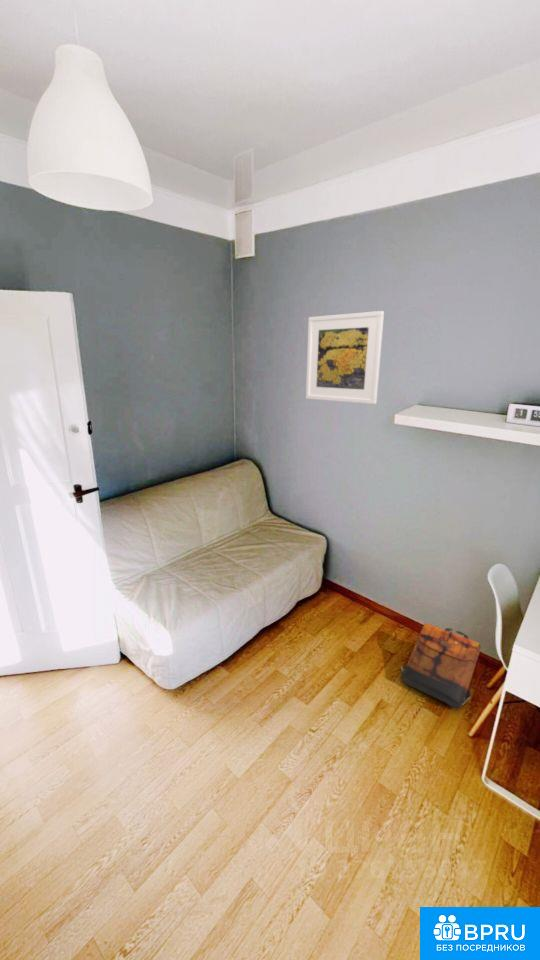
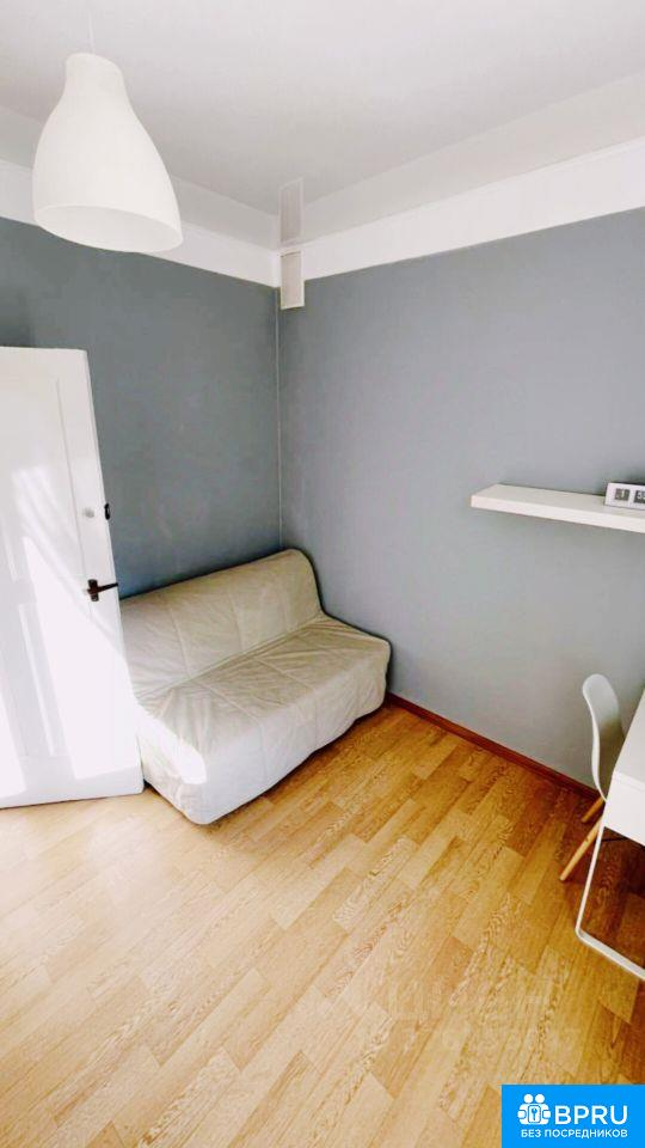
- backpack [400,622,482,710]
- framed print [305,310,385,405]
